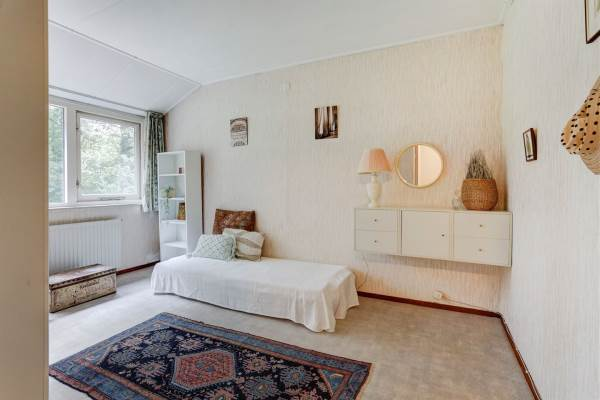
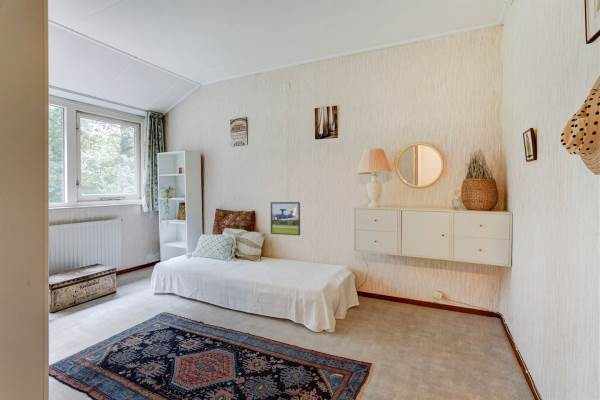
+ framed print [270,201,301,236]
